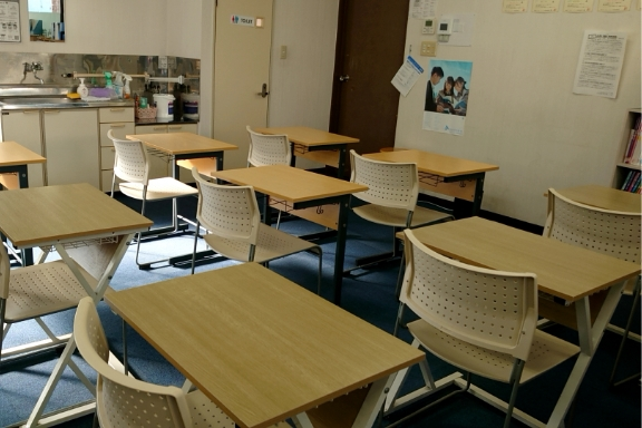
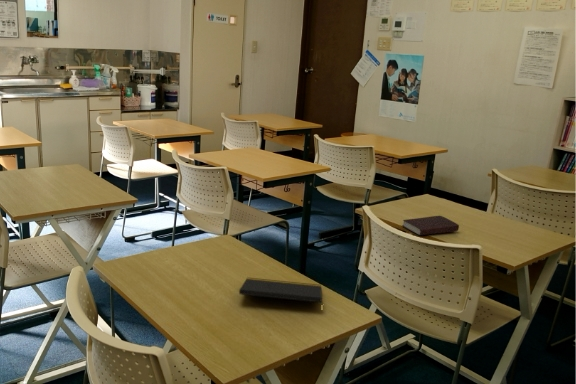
+ book [401,215,460,236]
+ notepad [238,276,324,314]
